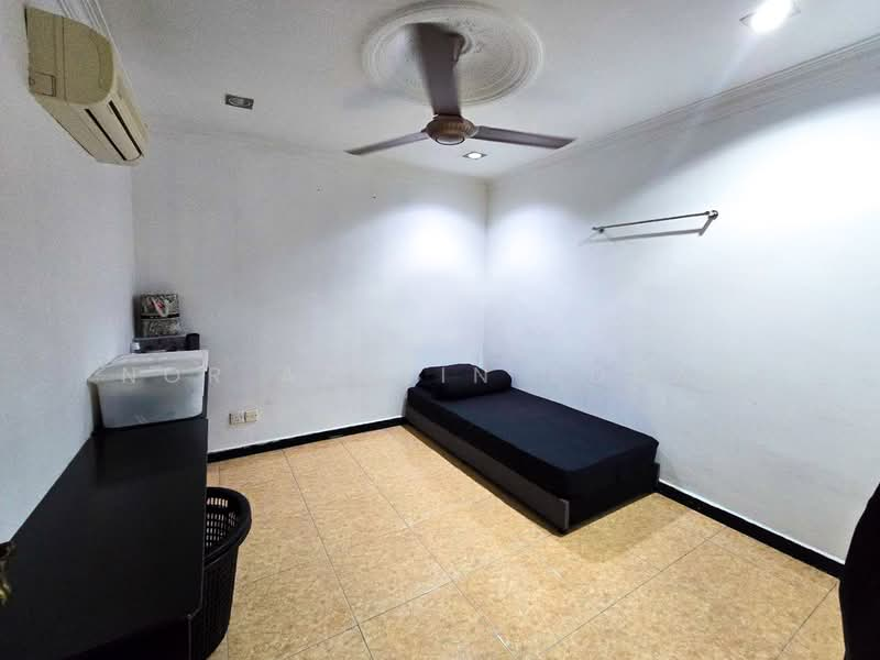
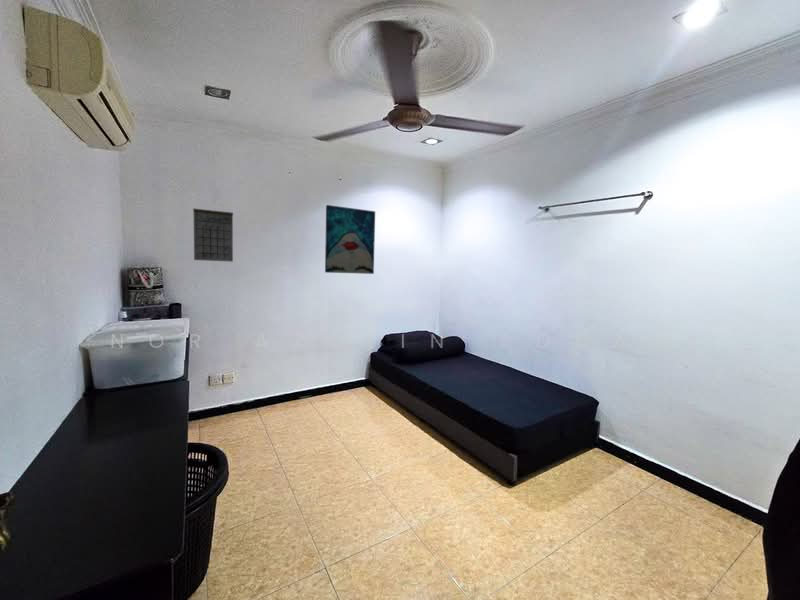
+ calendar [192,204,234,263]
+ wall art [324,204,376,275]
